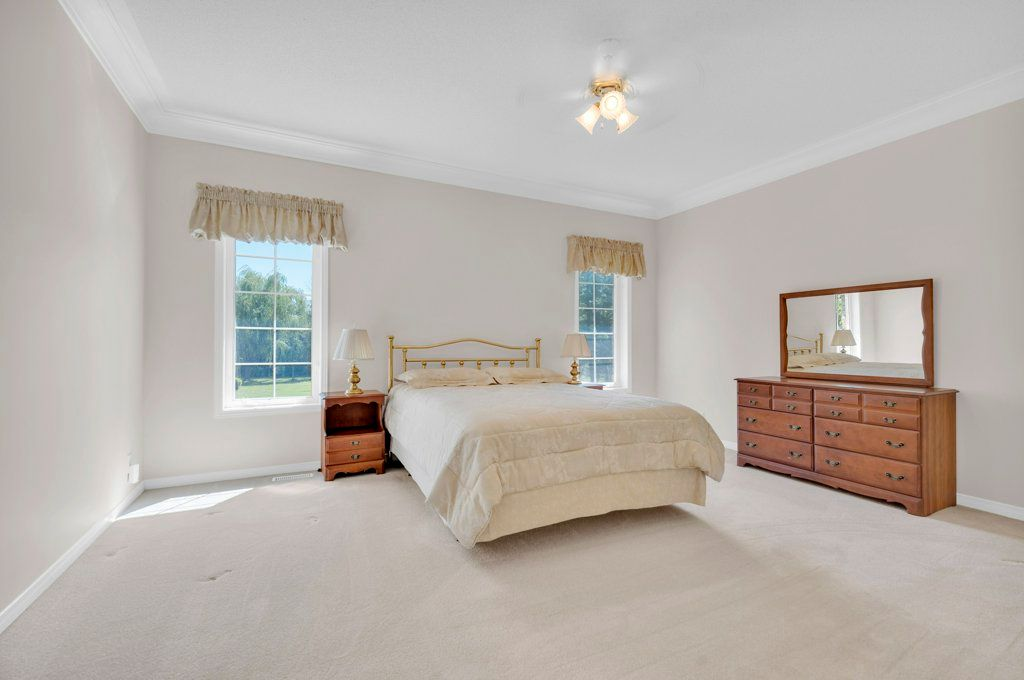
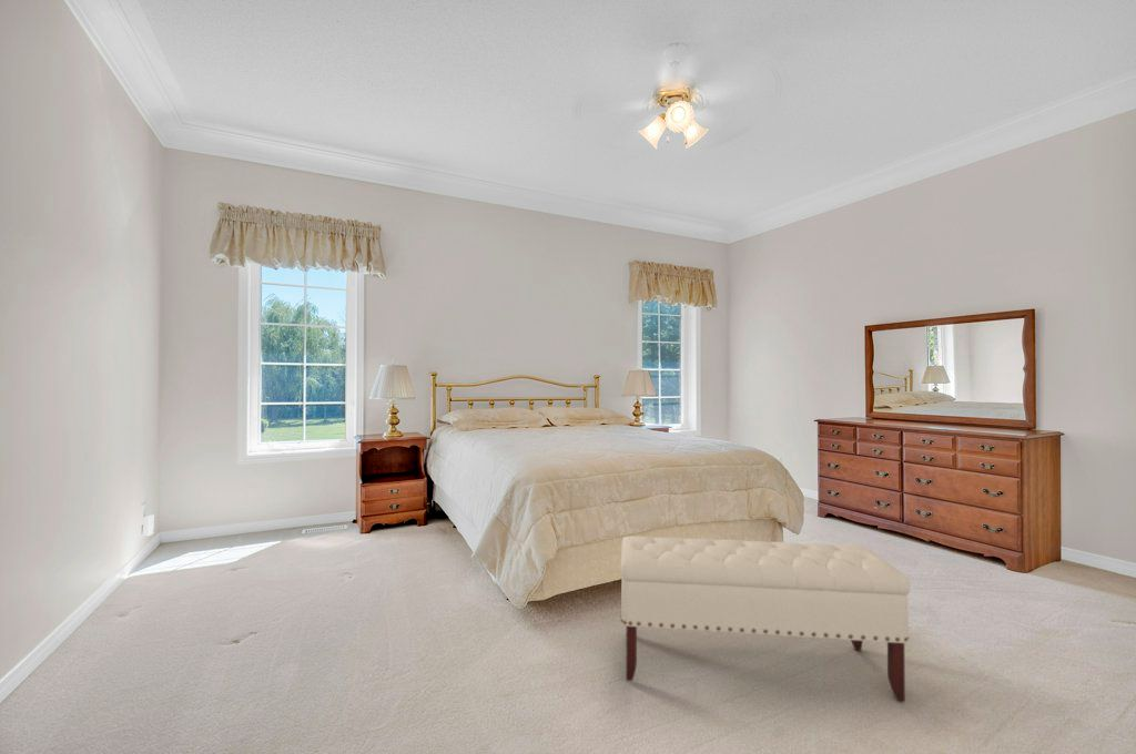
+ bench [619,536,911,702]
